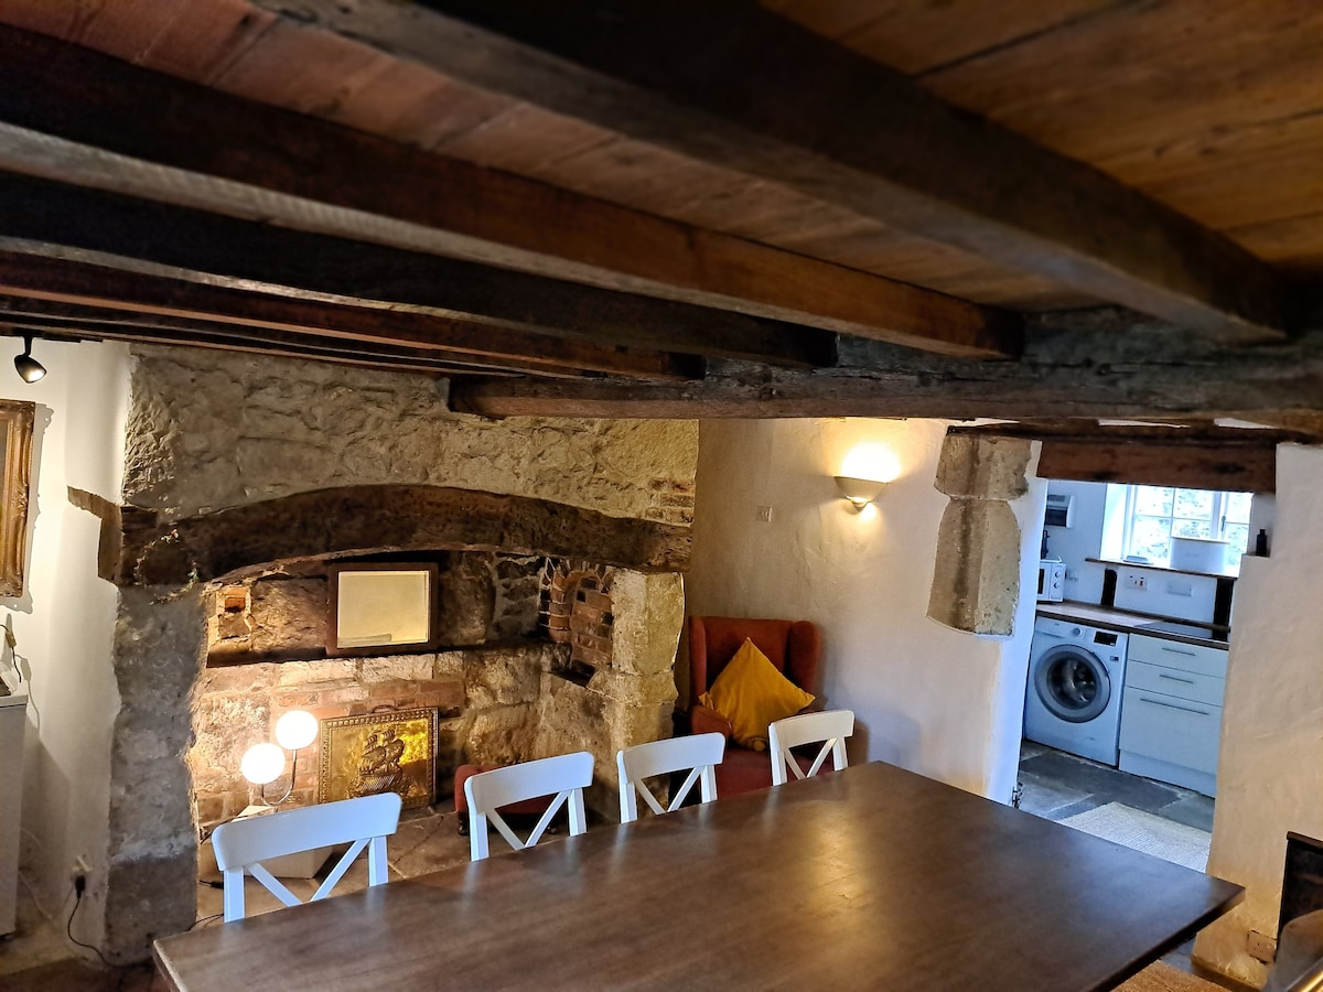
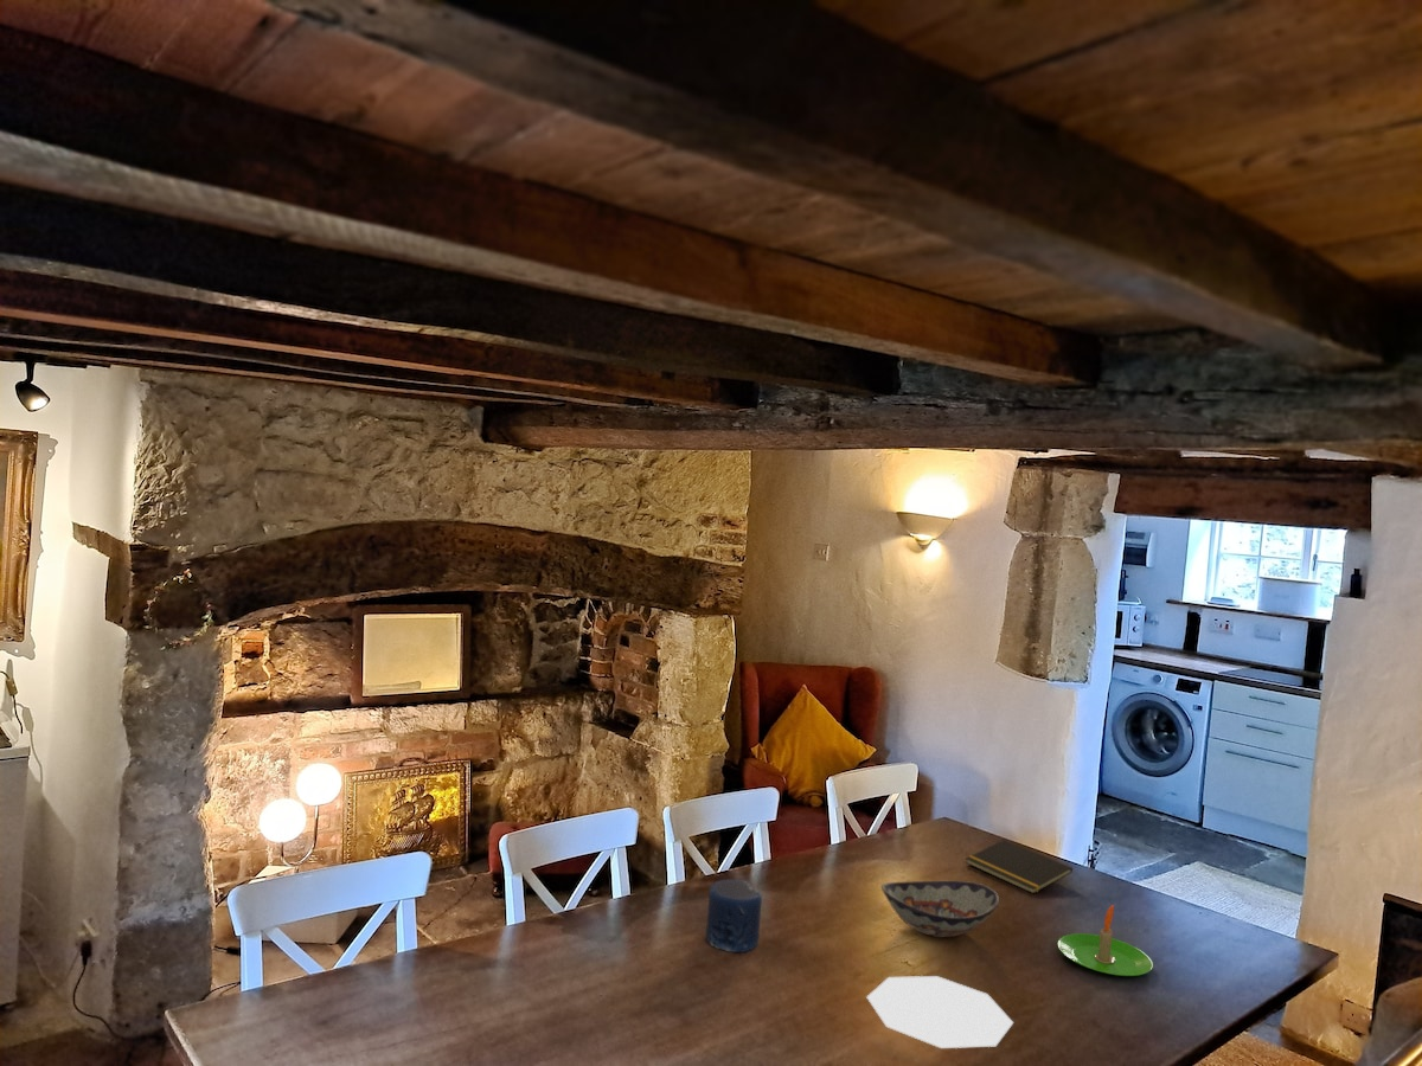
+ candle [1057,904,1154,977]
+ notepad [965,839,1074,894]
+ plate [865,975,1014,1049]
+ decorative bowl [880,880,1000,938]
+ candle [705,879,763,953]
